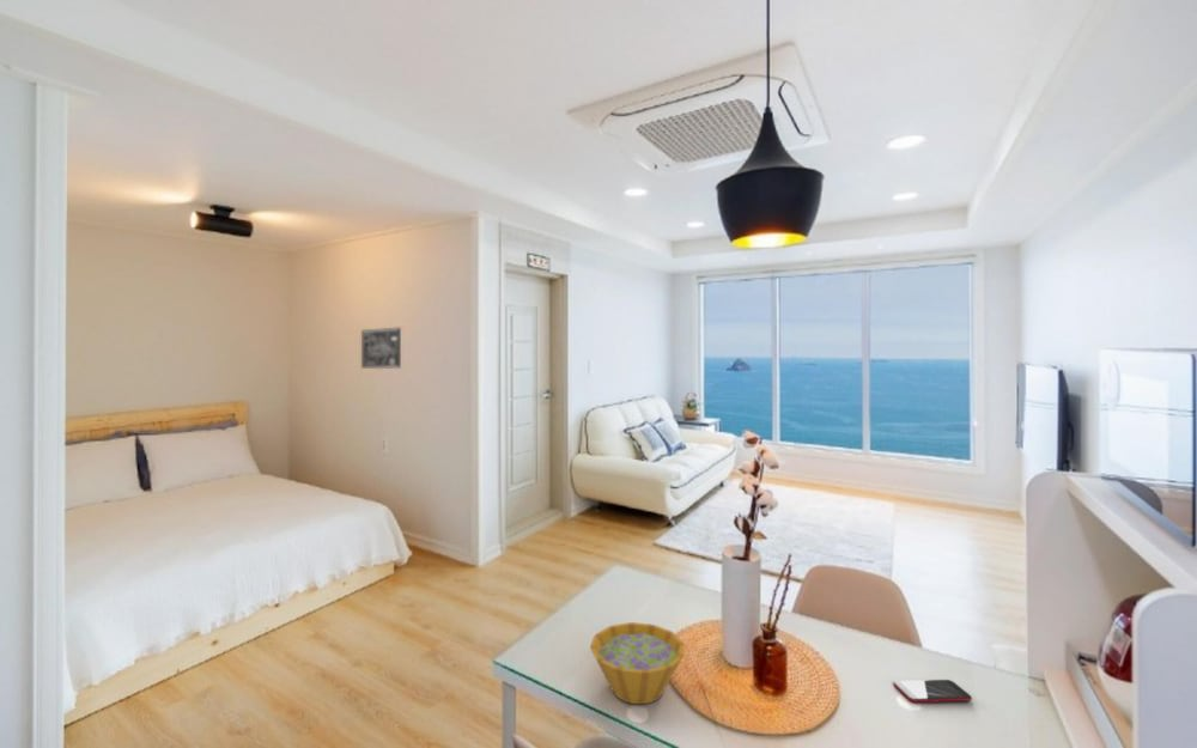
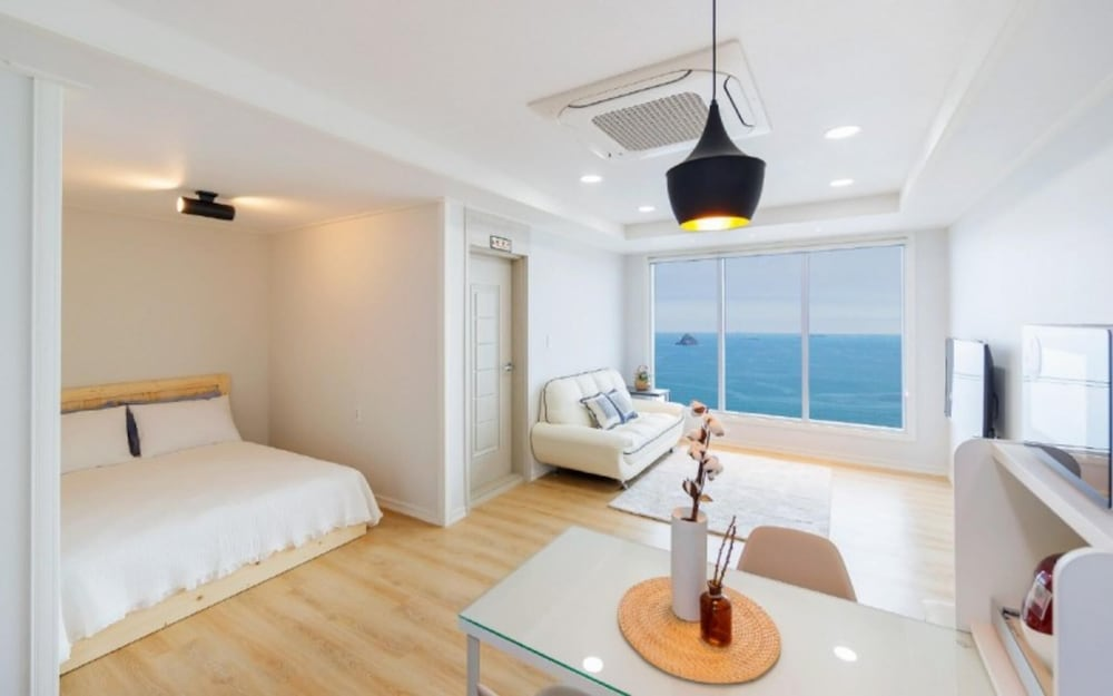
- smartphone [892,679,973,704]
- wall art [360,327,402,370]
- bowl [589,621,686,705]
